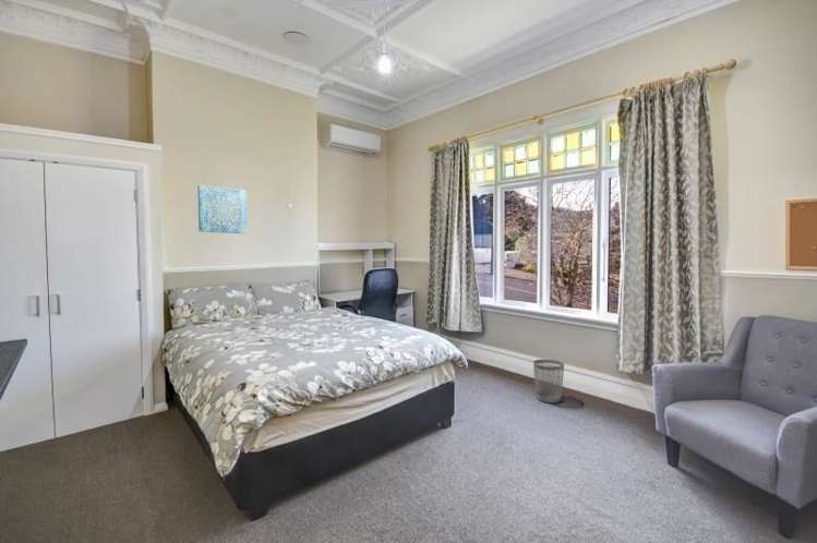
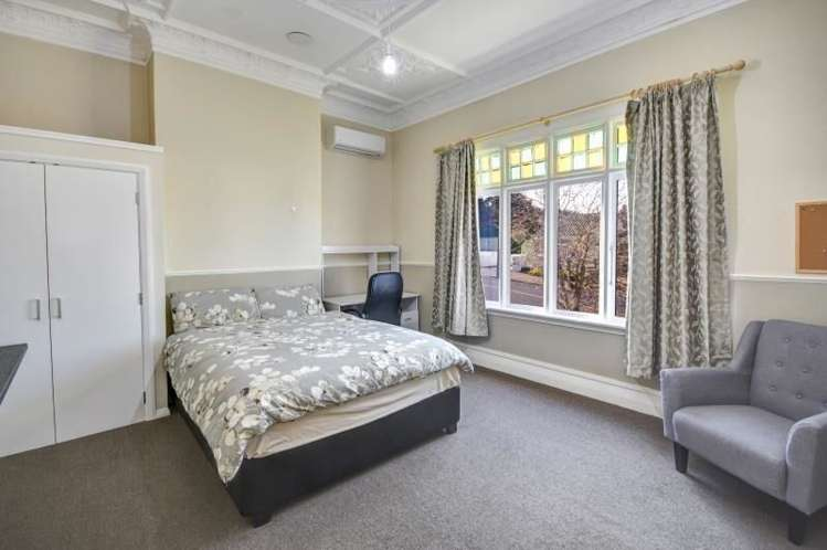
- wall art [197,184,248,234]
- wastebasket [532,359,565,403]
